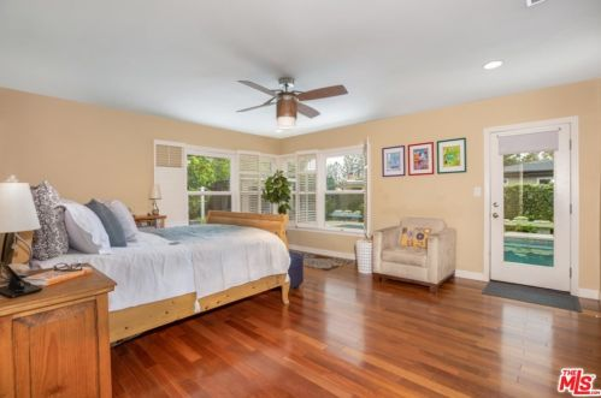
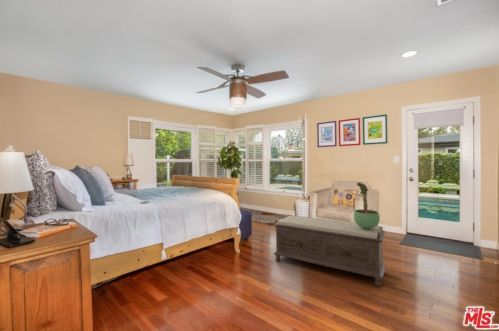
+ bench [272,214,387,287]
+ potted plant [353,181,381,229]
